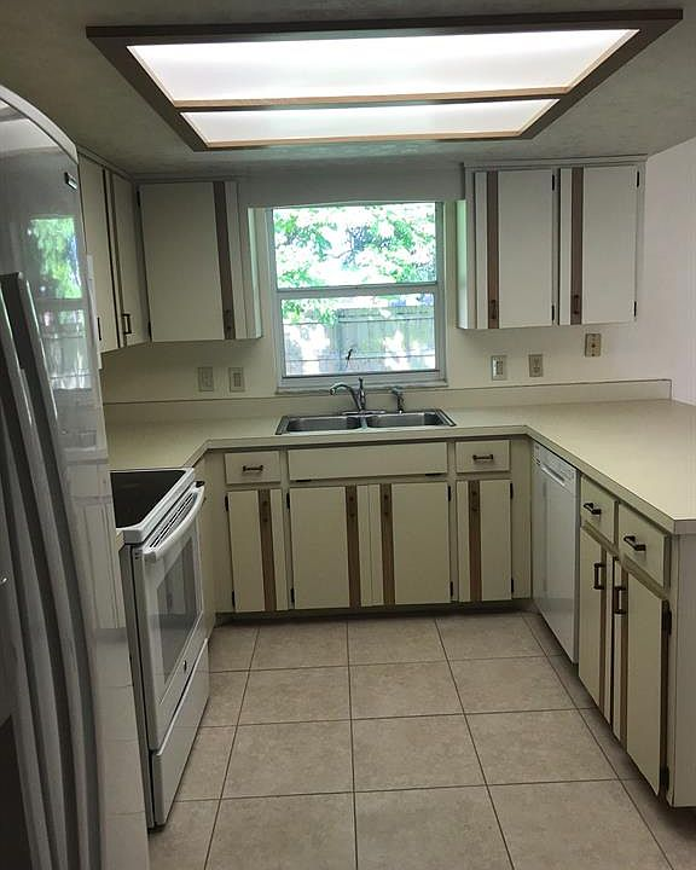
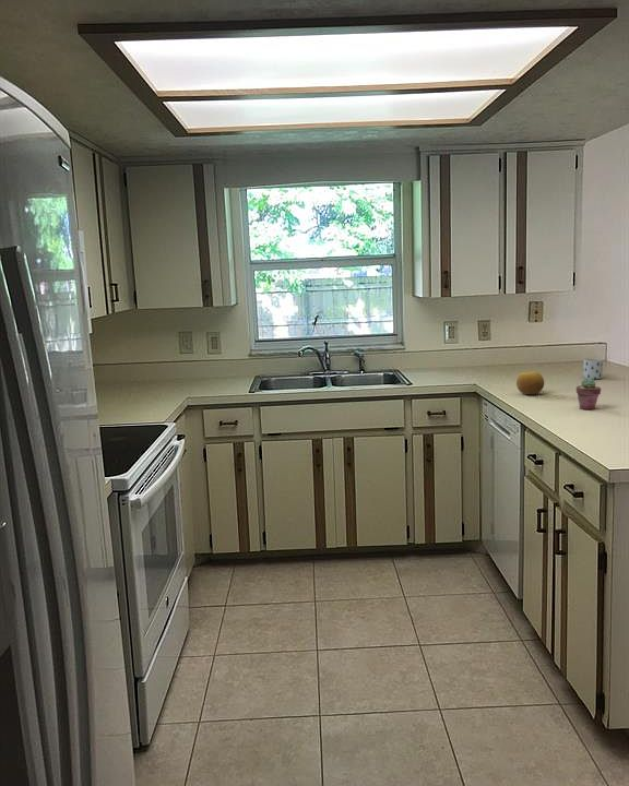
+ fruit [515,370,545,396]
+ potted succulent [575,378,602,410]
+ mug [582,358,604,380]
